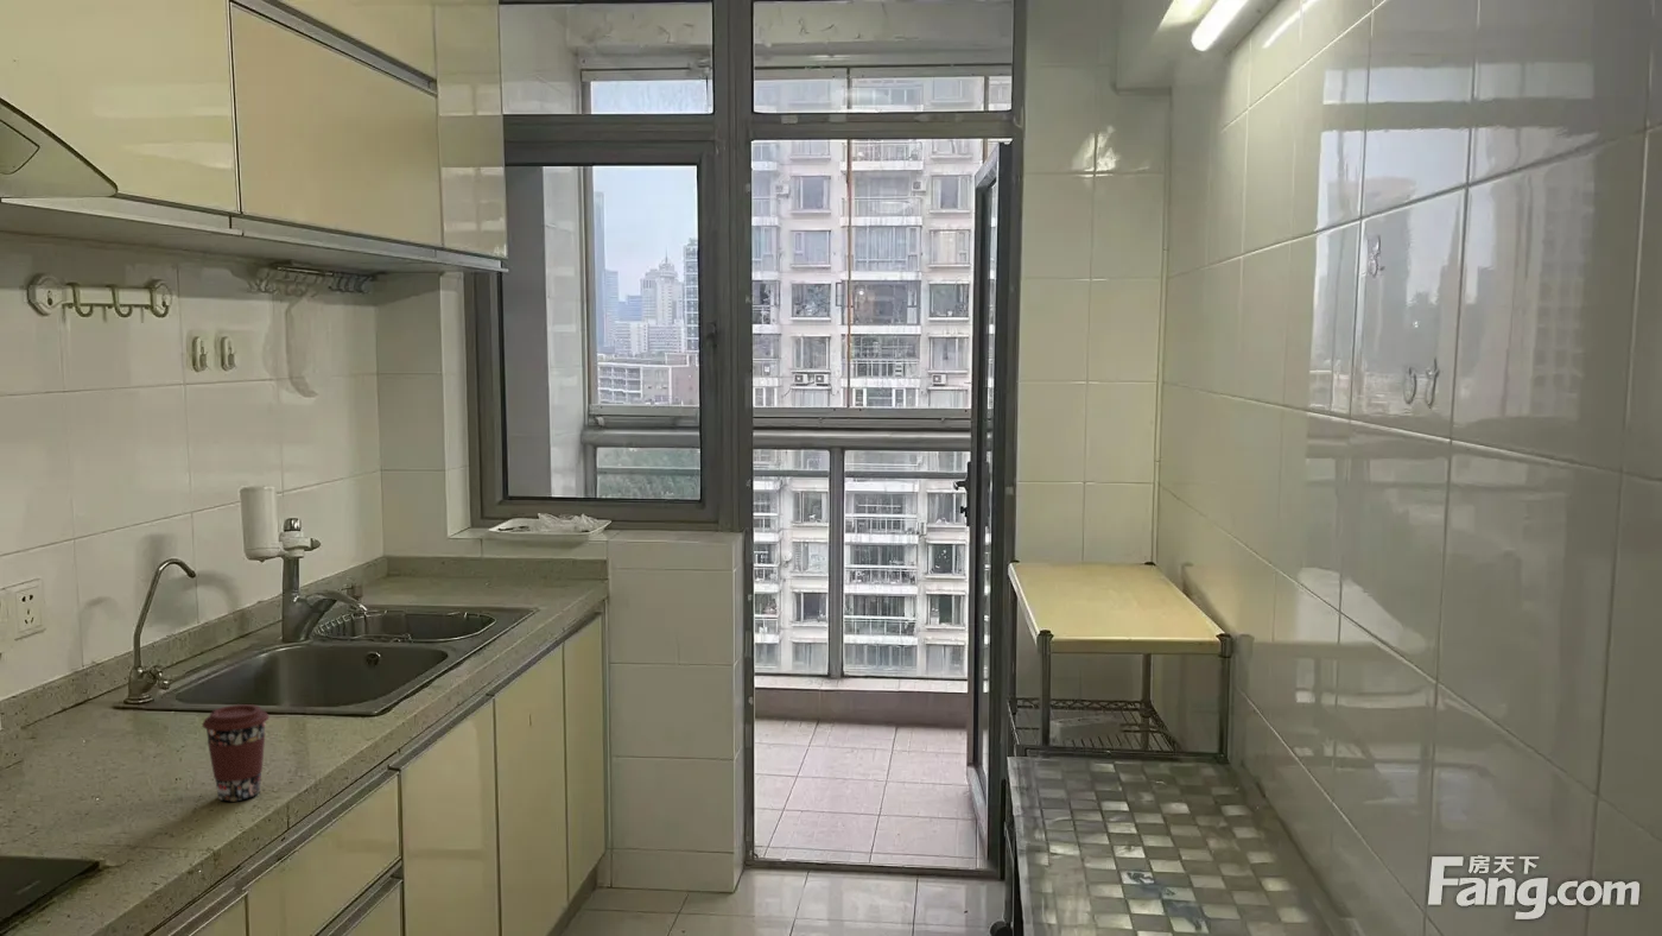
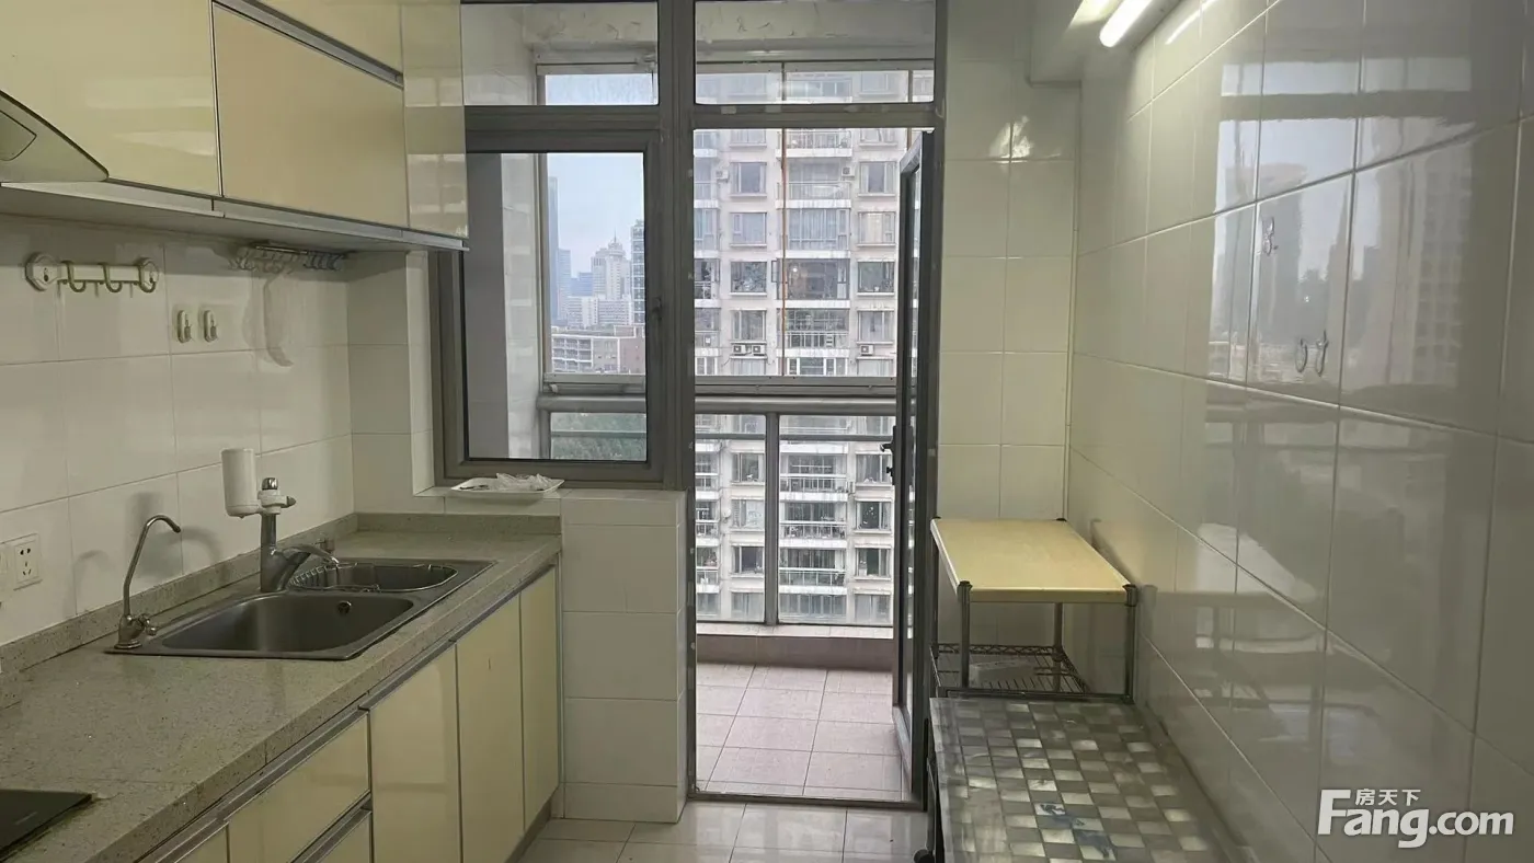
- coffee cup [201,703,271,803]
